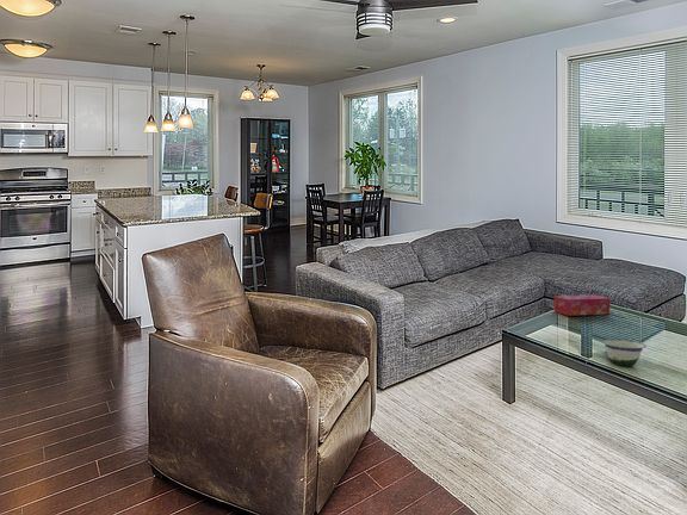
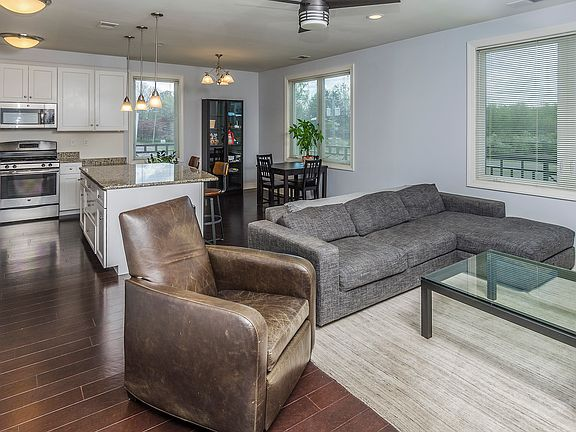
- tissue box [553,294,611,317]
- bowl [601,339,648,367]
